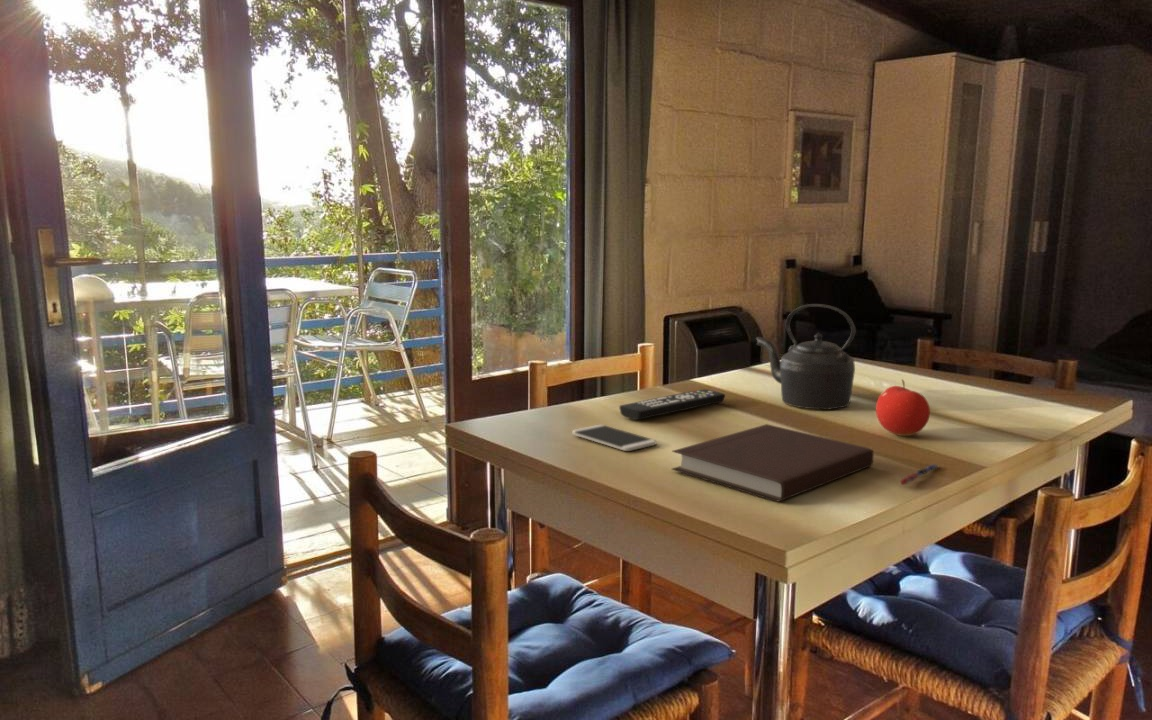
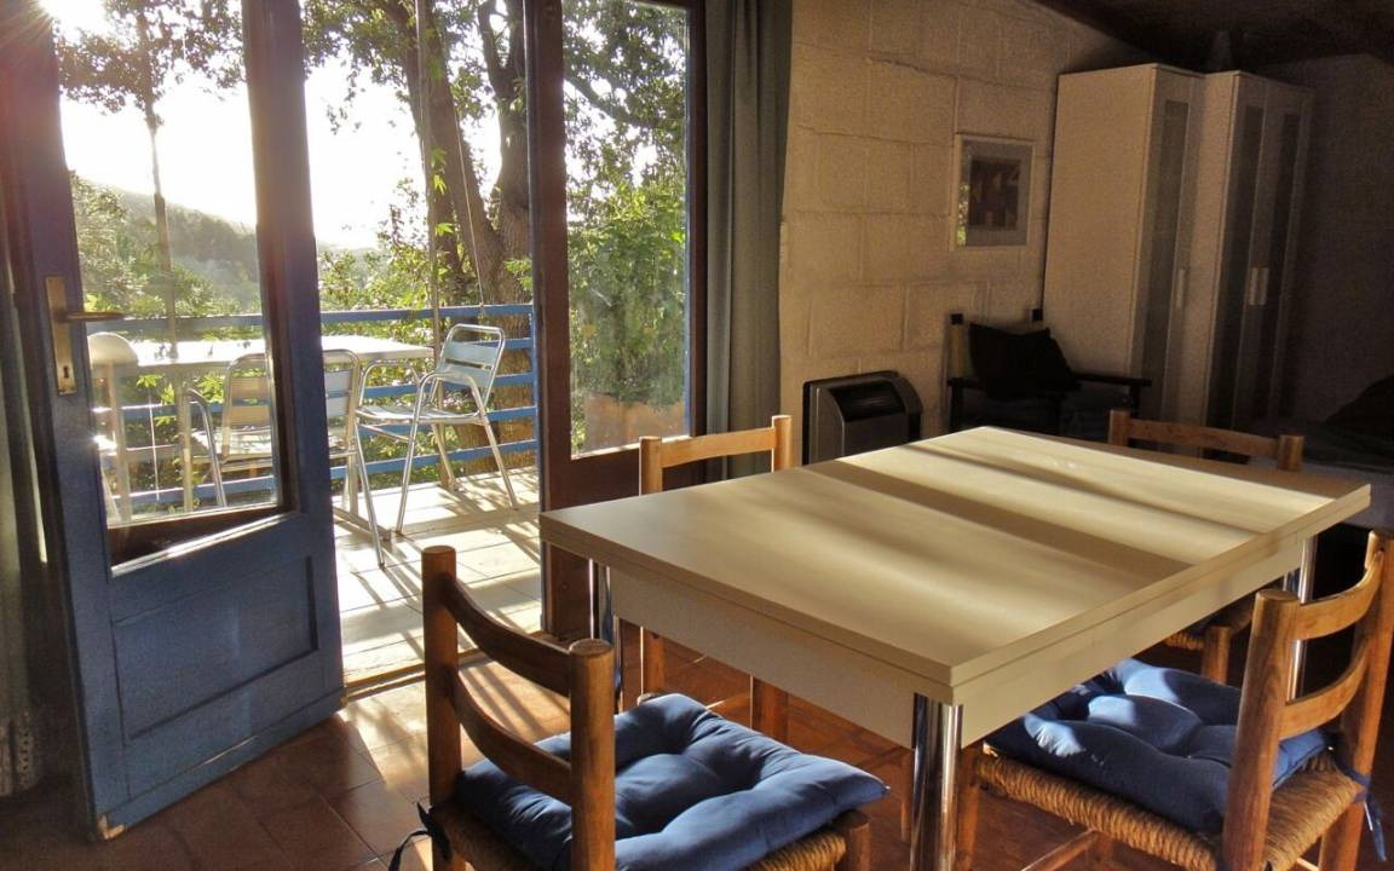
- remote control [619,388,726,421]
- smartphone [571,424,657,452]
- kettle [755,303,856,410]
- notebook [671,423,875,502]
- pen [897,463,941,486]
- fruit [875,378,931,437]
